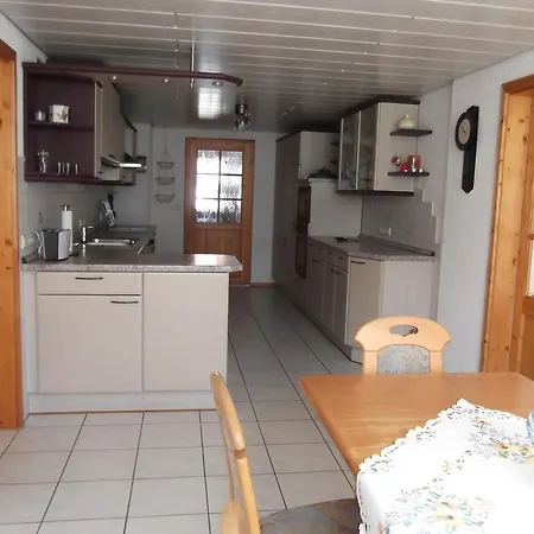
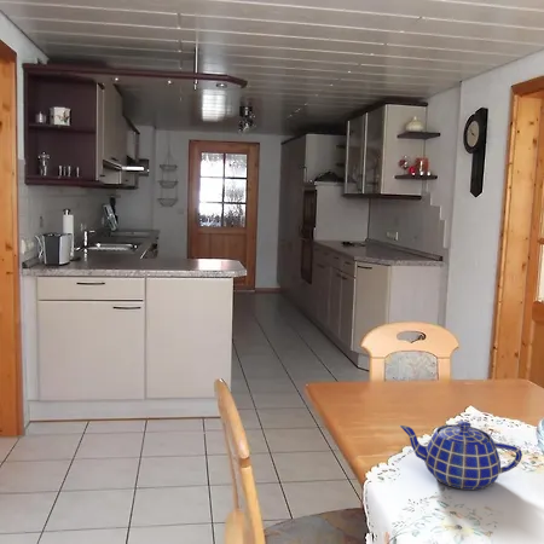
+ teapot [398,419,523,491]
